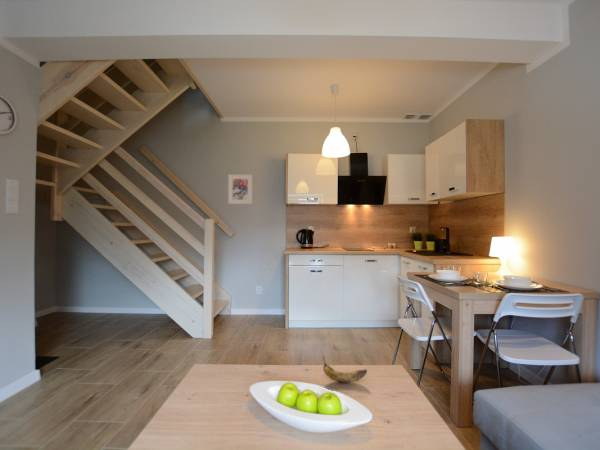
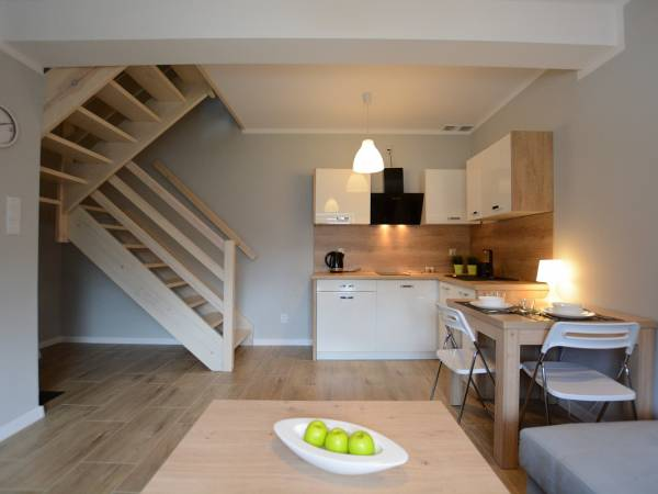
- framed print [227,174,253,205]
- banana [321,355,368,384]
